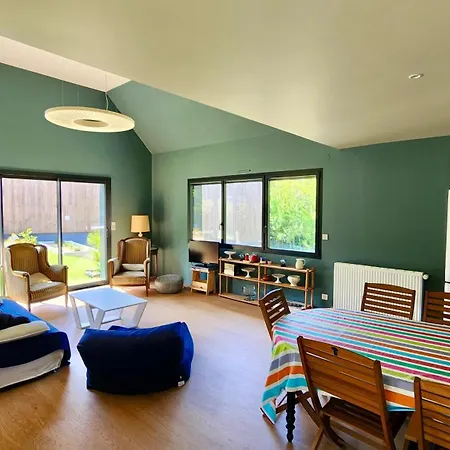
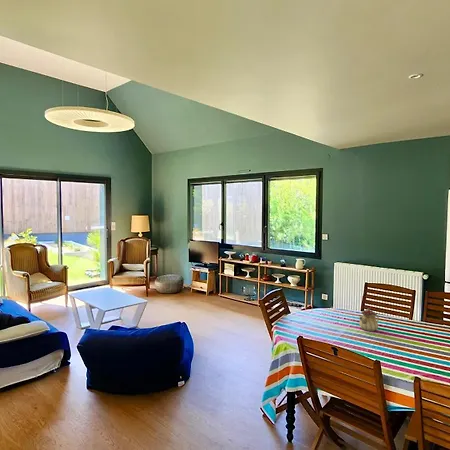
+ teapot [358,307,380,332]
